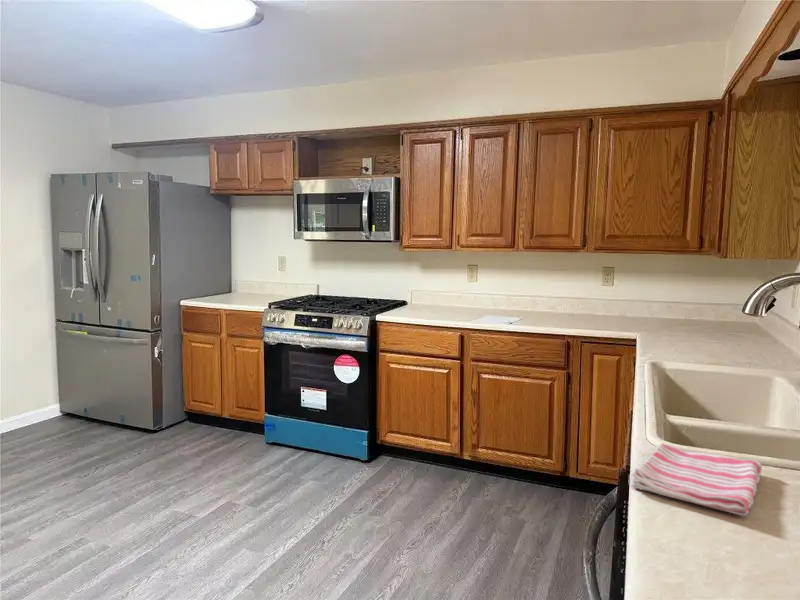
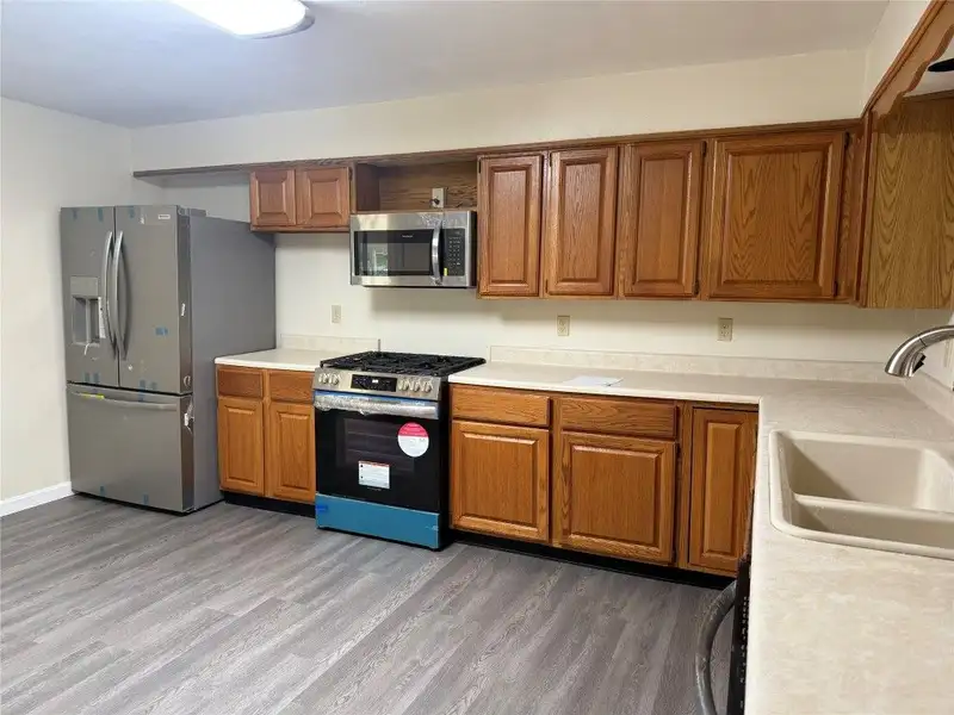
- dish towel [631,442,763,517]
